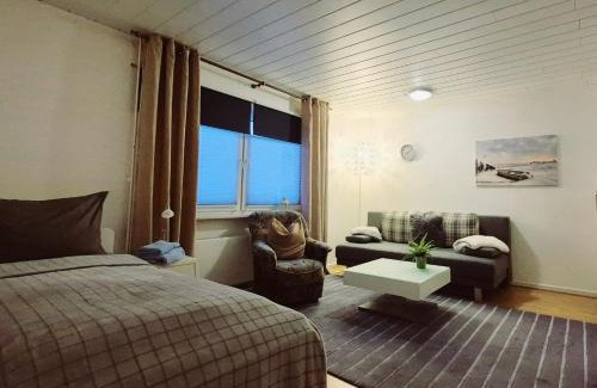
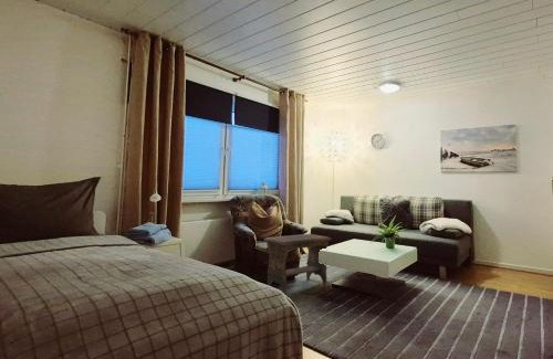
+ footstool [263,233,333,296]
